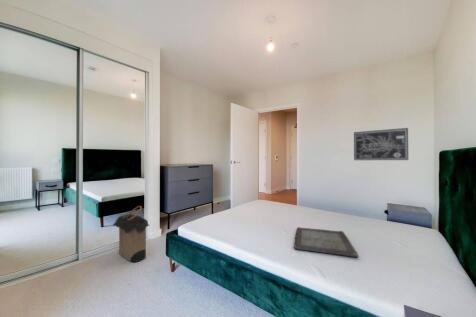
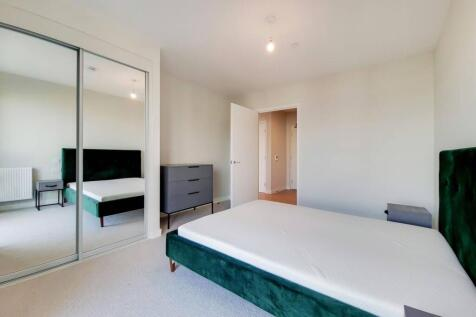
- serving tray [293,226,360,258]
- wall art [353,127,409,161]
- laundry hamper [112,205,150,263]
